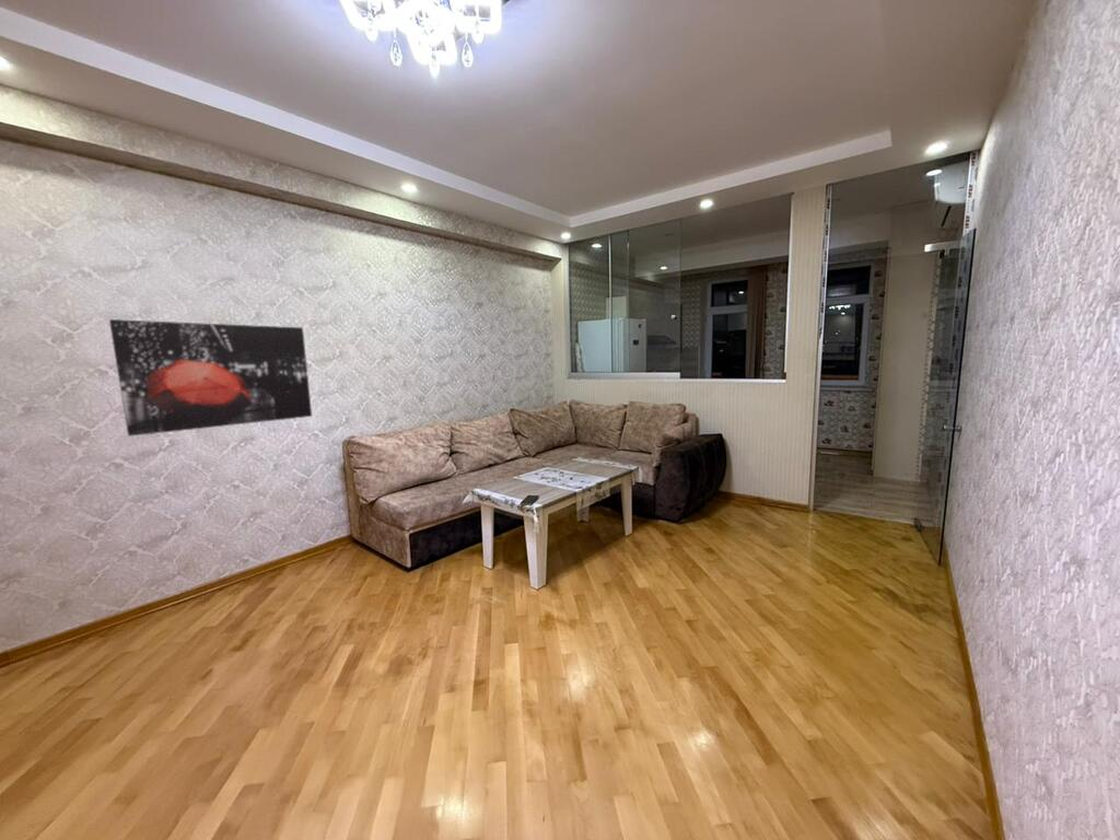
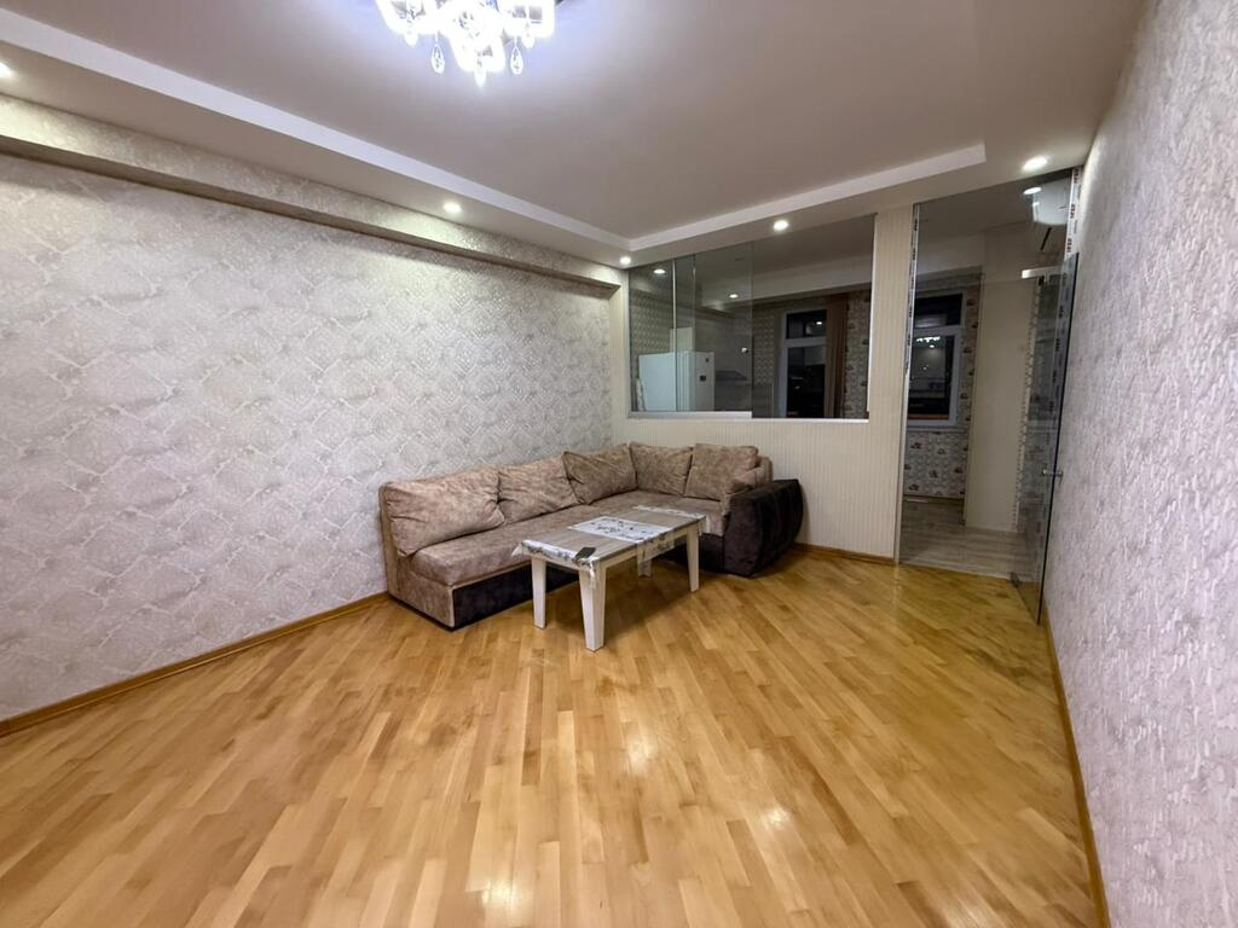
- wall art [108,318,313,438]
